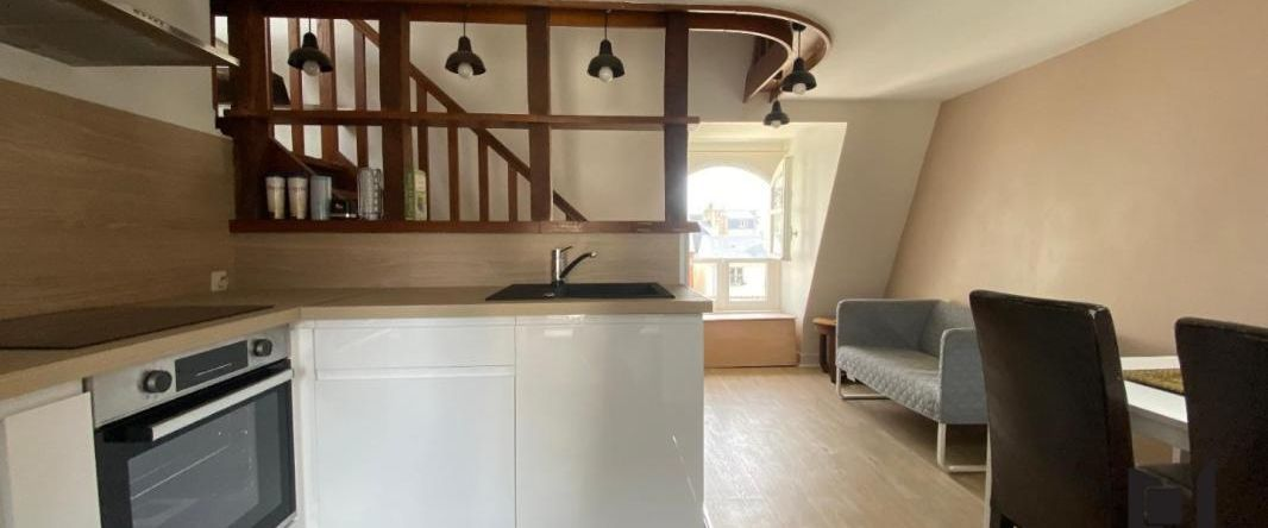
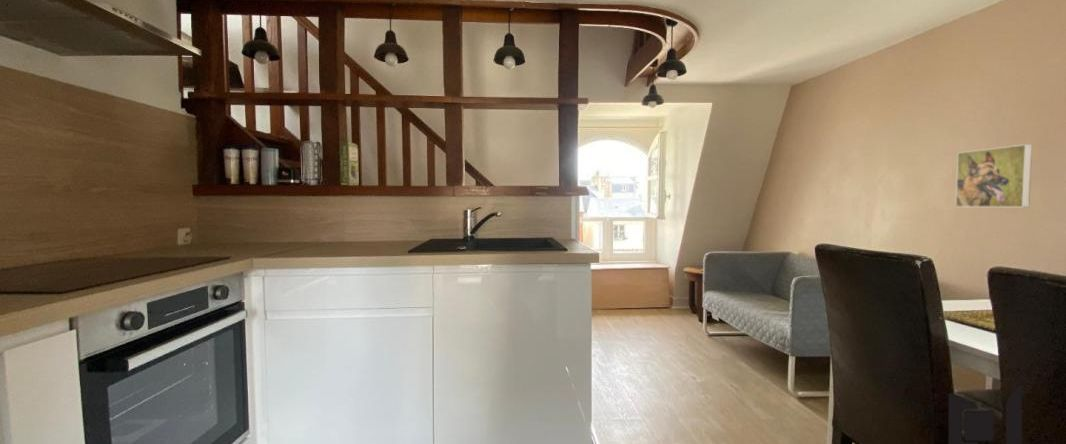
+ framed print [954,143,1033,208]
